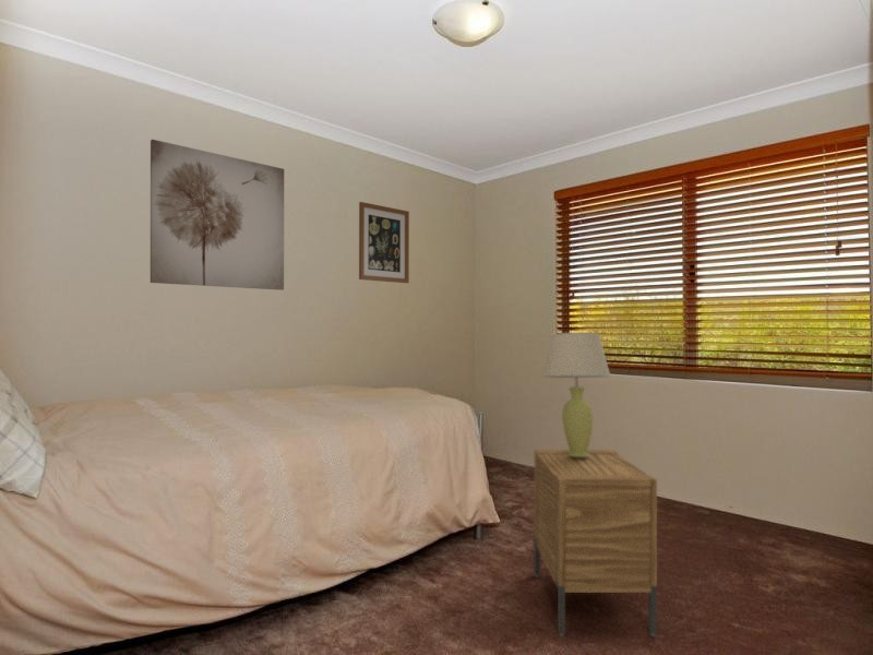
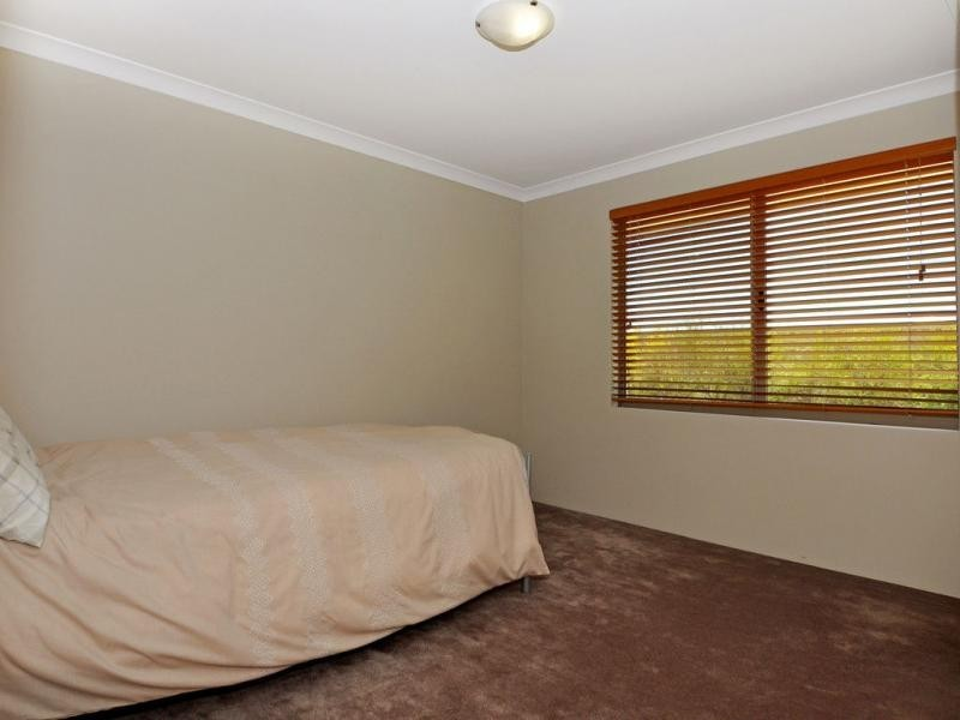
- wall art [358,201,410,284]
- table lamp [542,332,612,457]
- nightstand [533,449,658,638]
- wall art [150,139,285,291]
